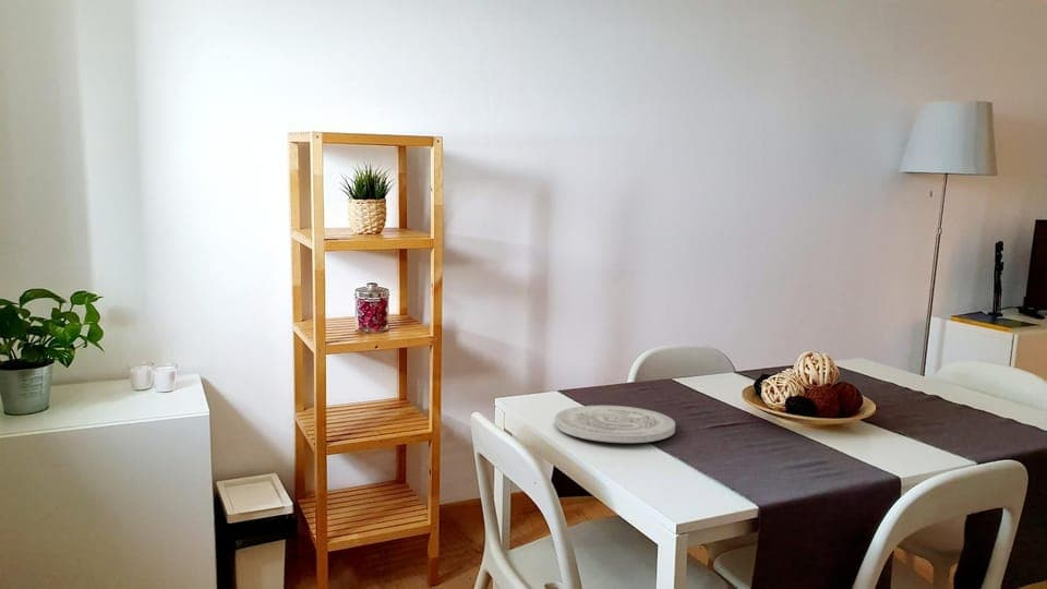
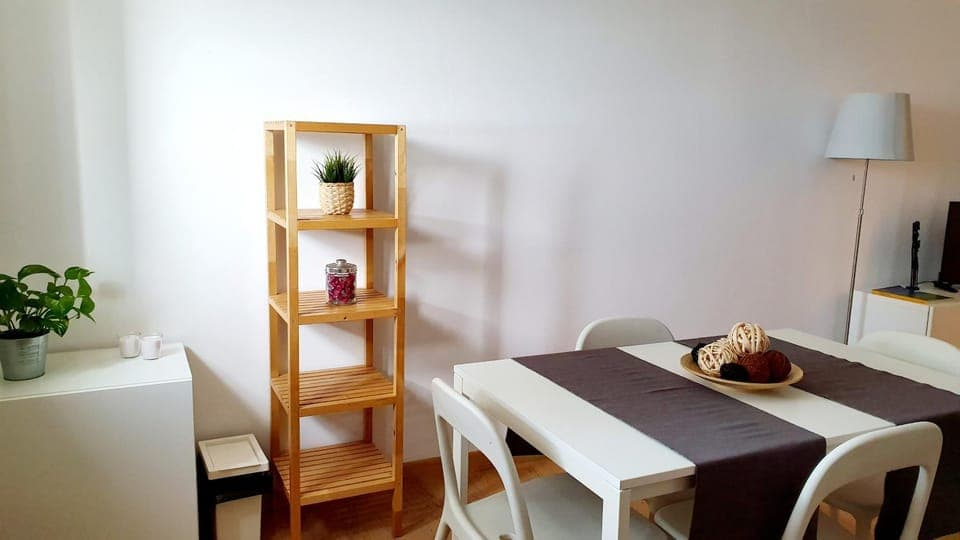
- plate [554,405,676,444]
